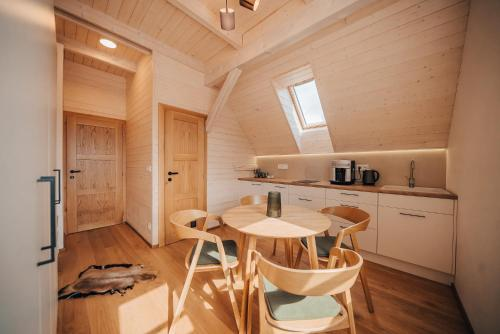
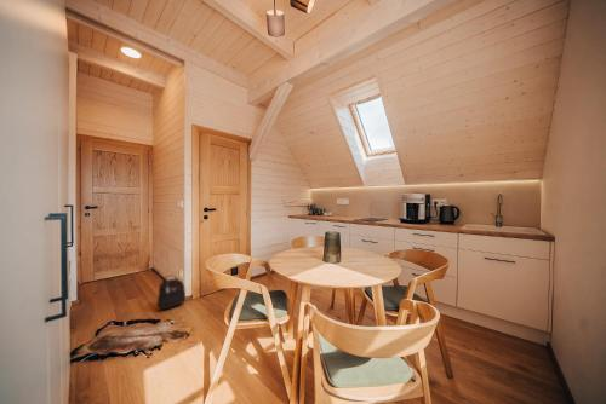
+ backpack [155,273,187,311]
